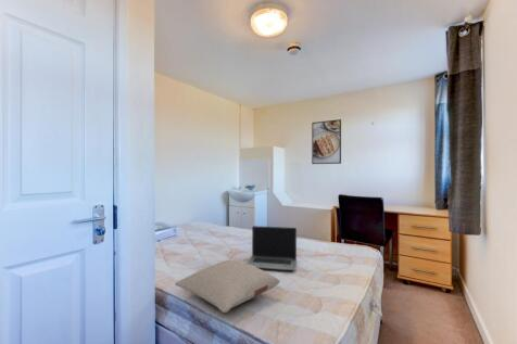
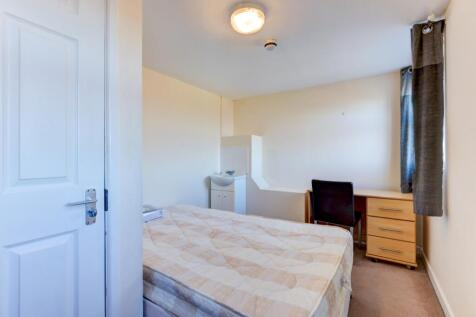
- laptop computer [247,225,298,271]
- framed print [311,118,342,165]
- pillow [174,259,281,314]
